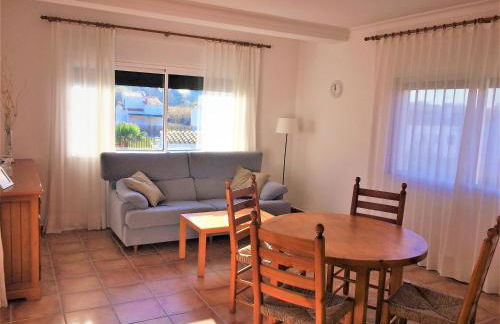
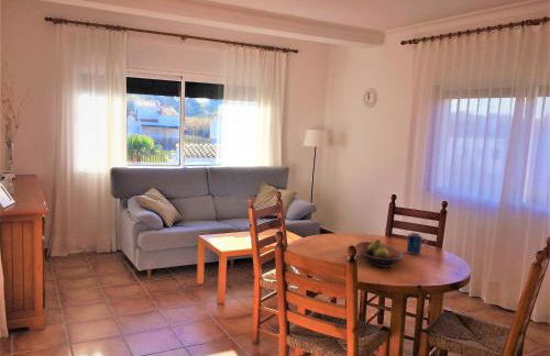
+ mug [406,232,428,255]
+ fruit bowl [354,238,405,268]
